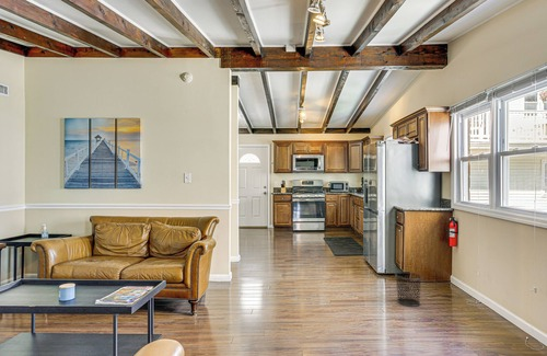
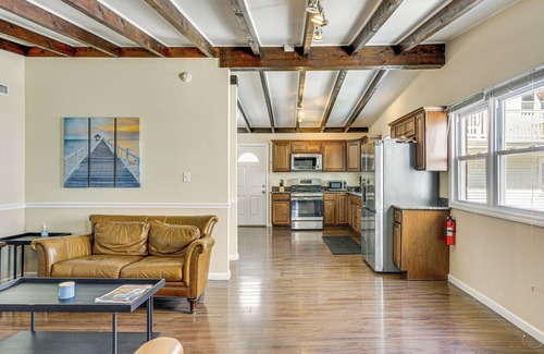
- waste bin [394,271,423,308]
